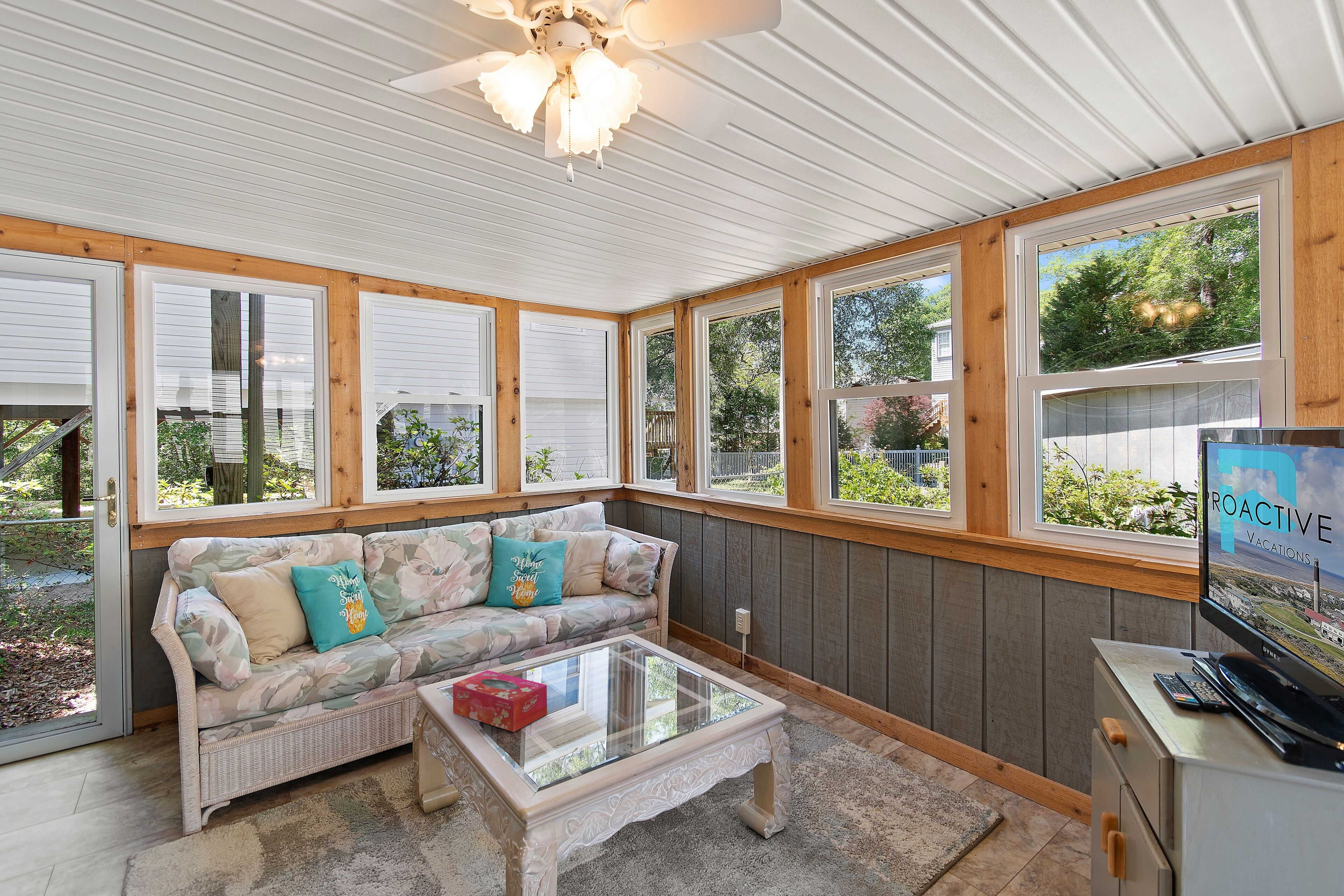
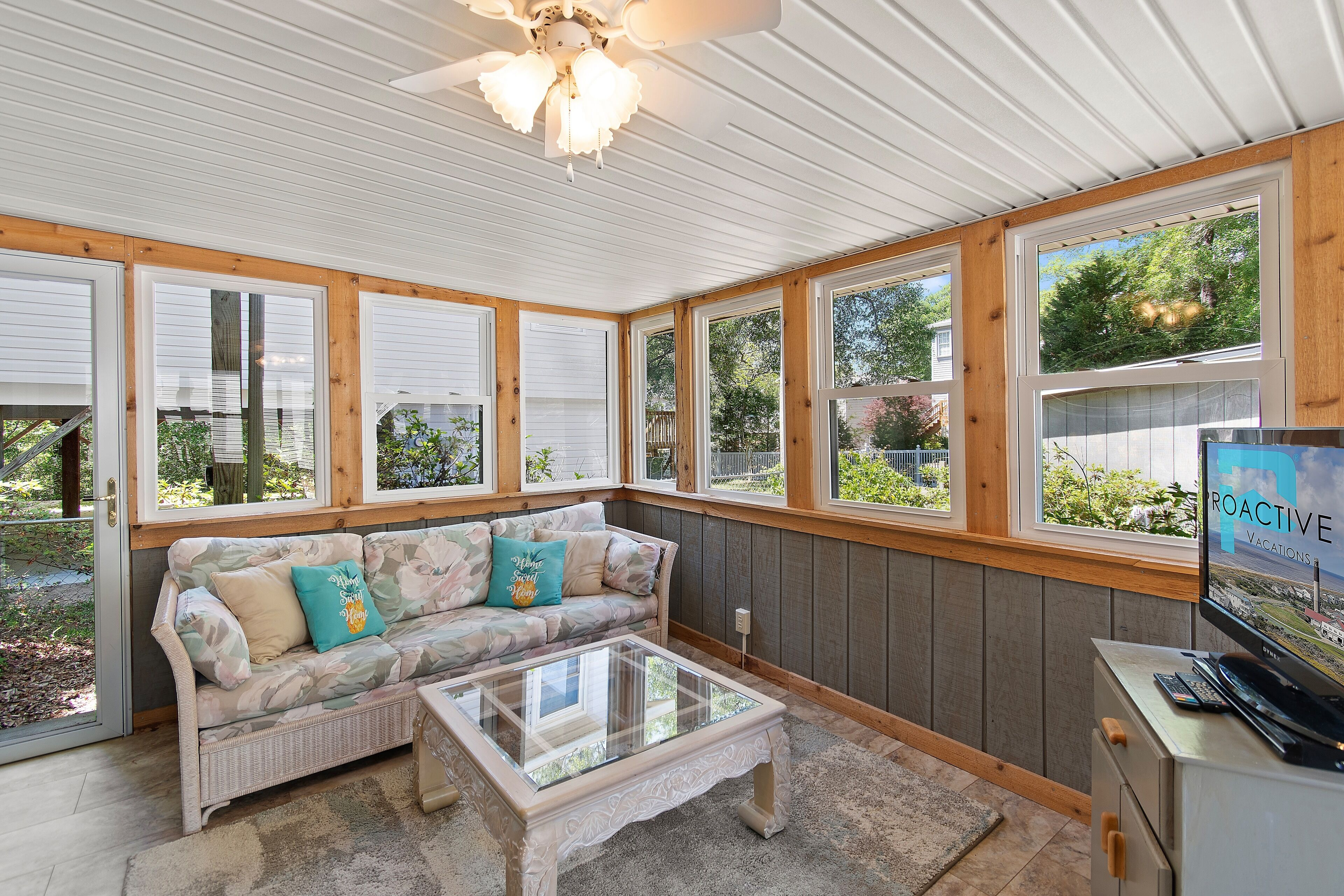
- tissue box [453,670,547,733]
